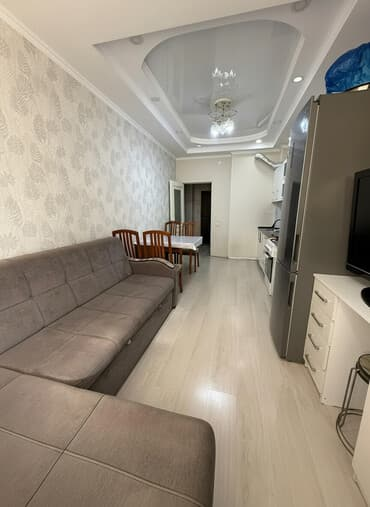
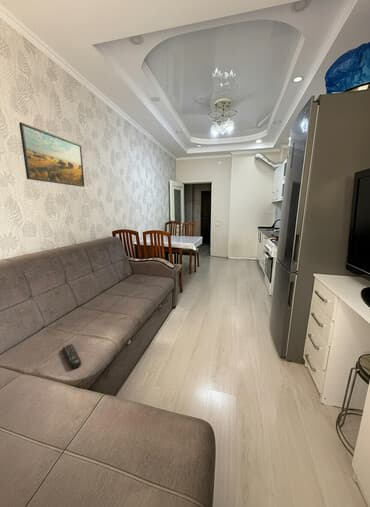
+ remote control [61,343,82,370]
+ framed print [18,121,85,188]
